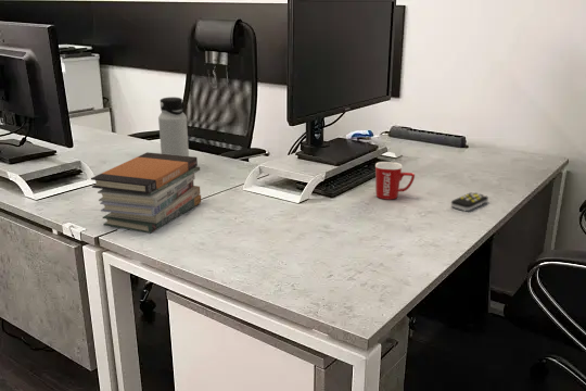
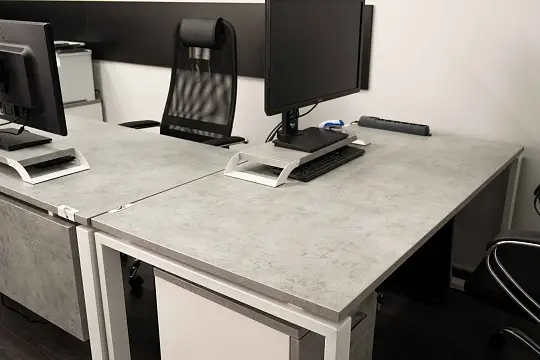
- remote control [450,191,489,212]
- mug [374,161,416,201]
- book stack [90,151,202,235]
- water bottle [157,97,190,156]
